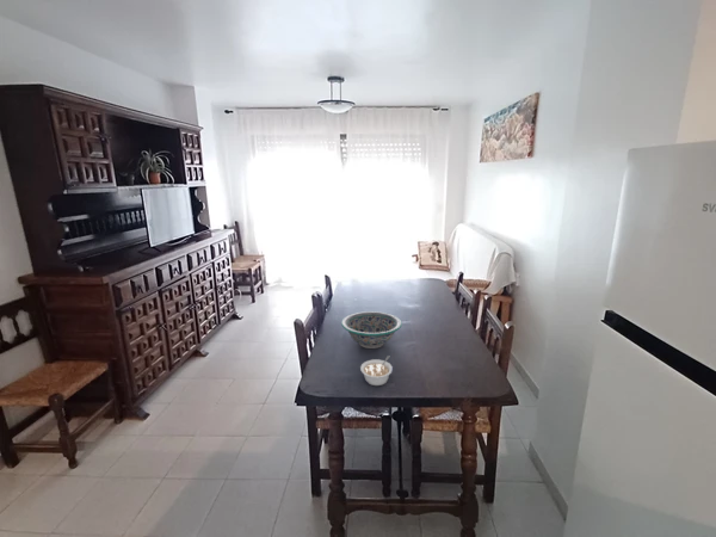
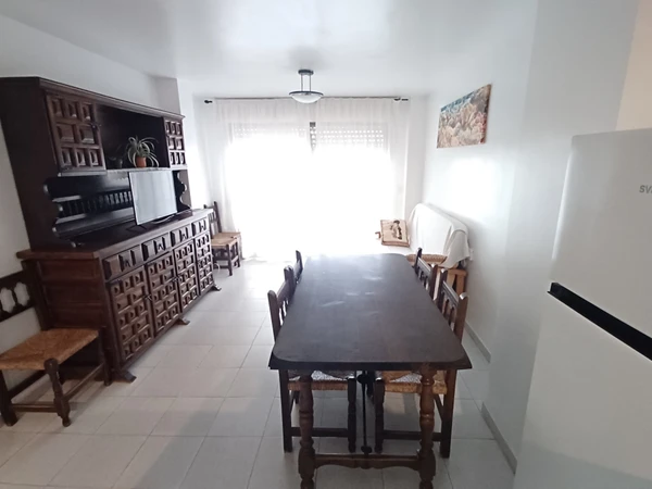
- decorative bowl [340,310,403,350]
- legume [359,354,394,387]
